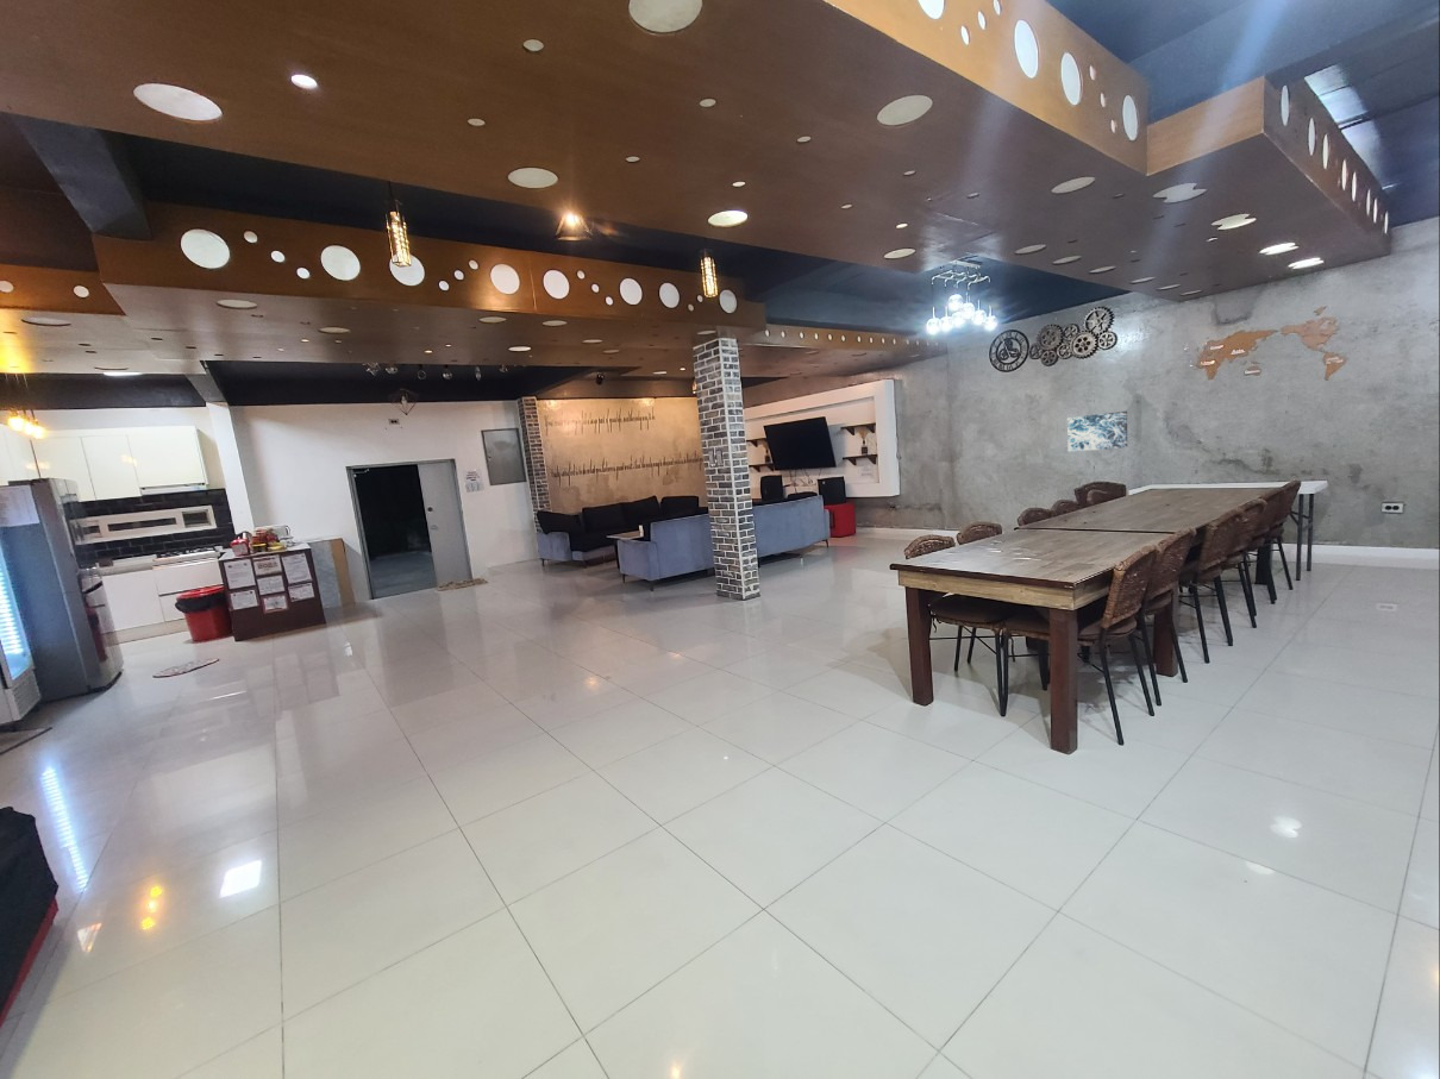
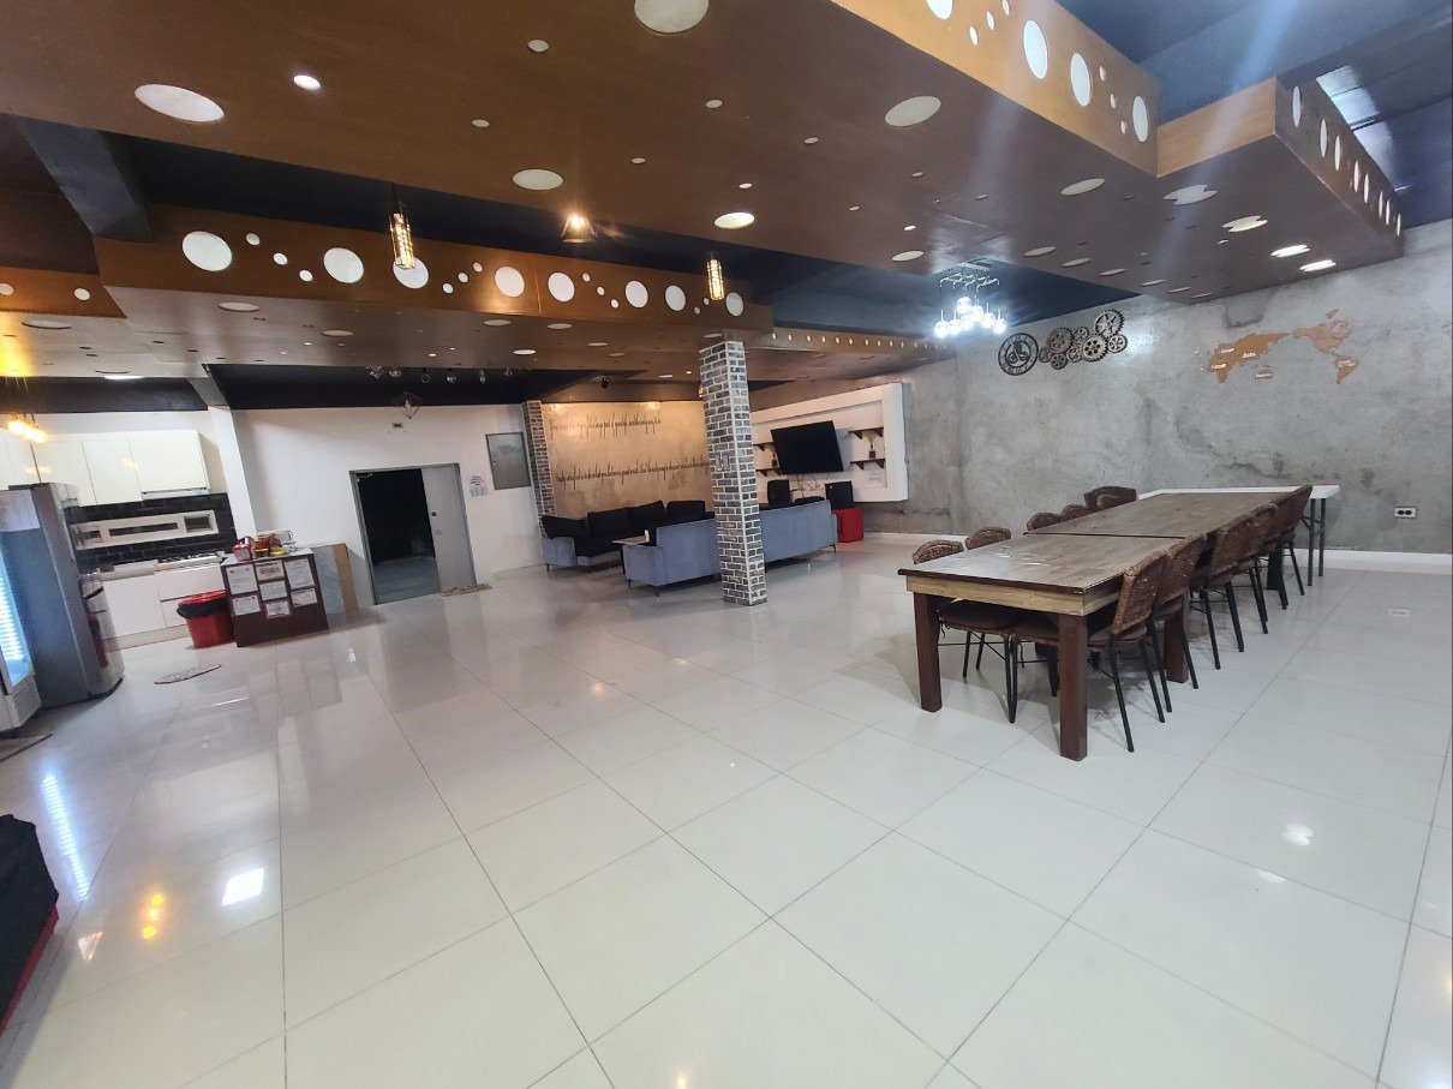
- wall art [1066,410,1128,453]
